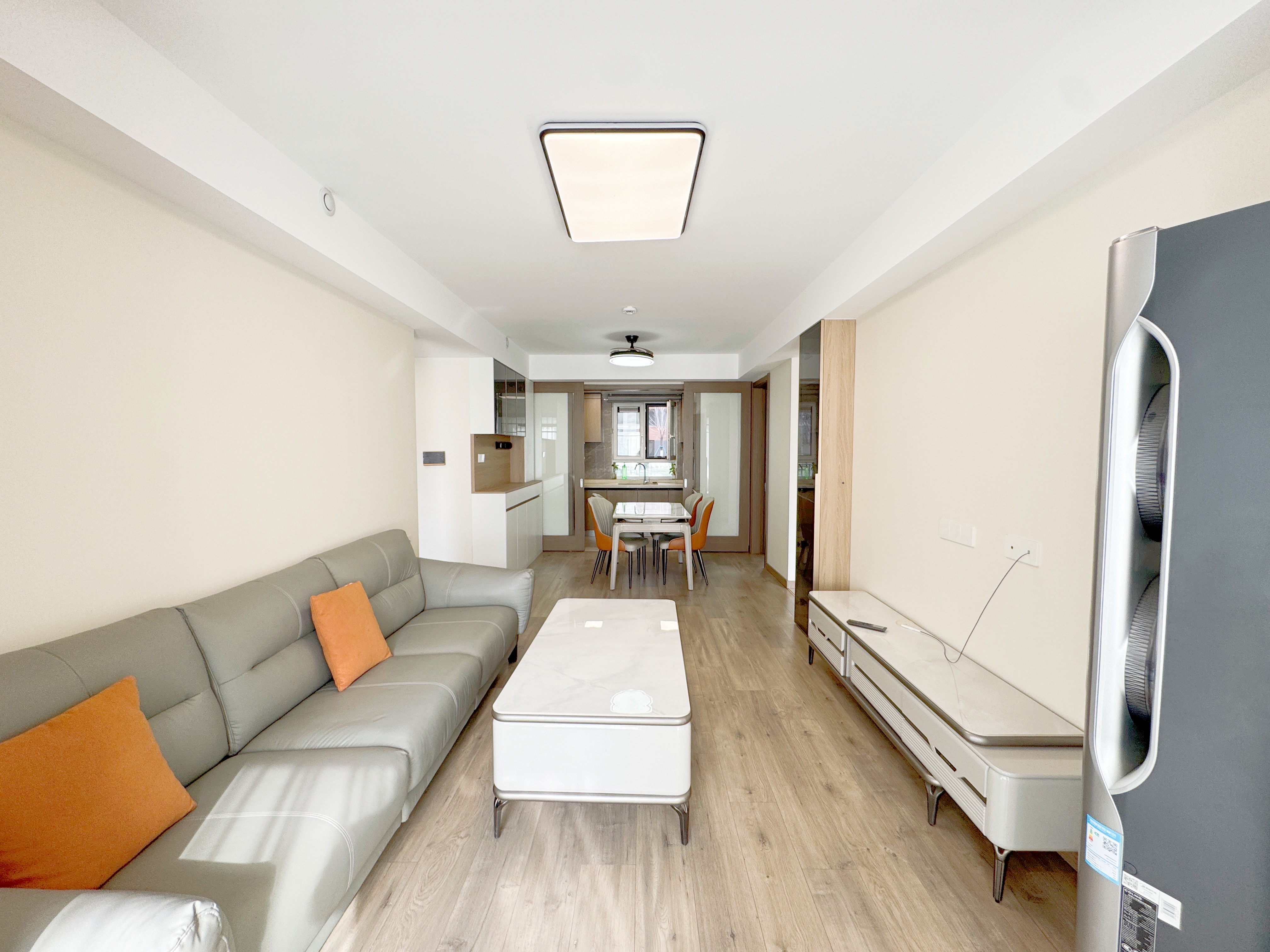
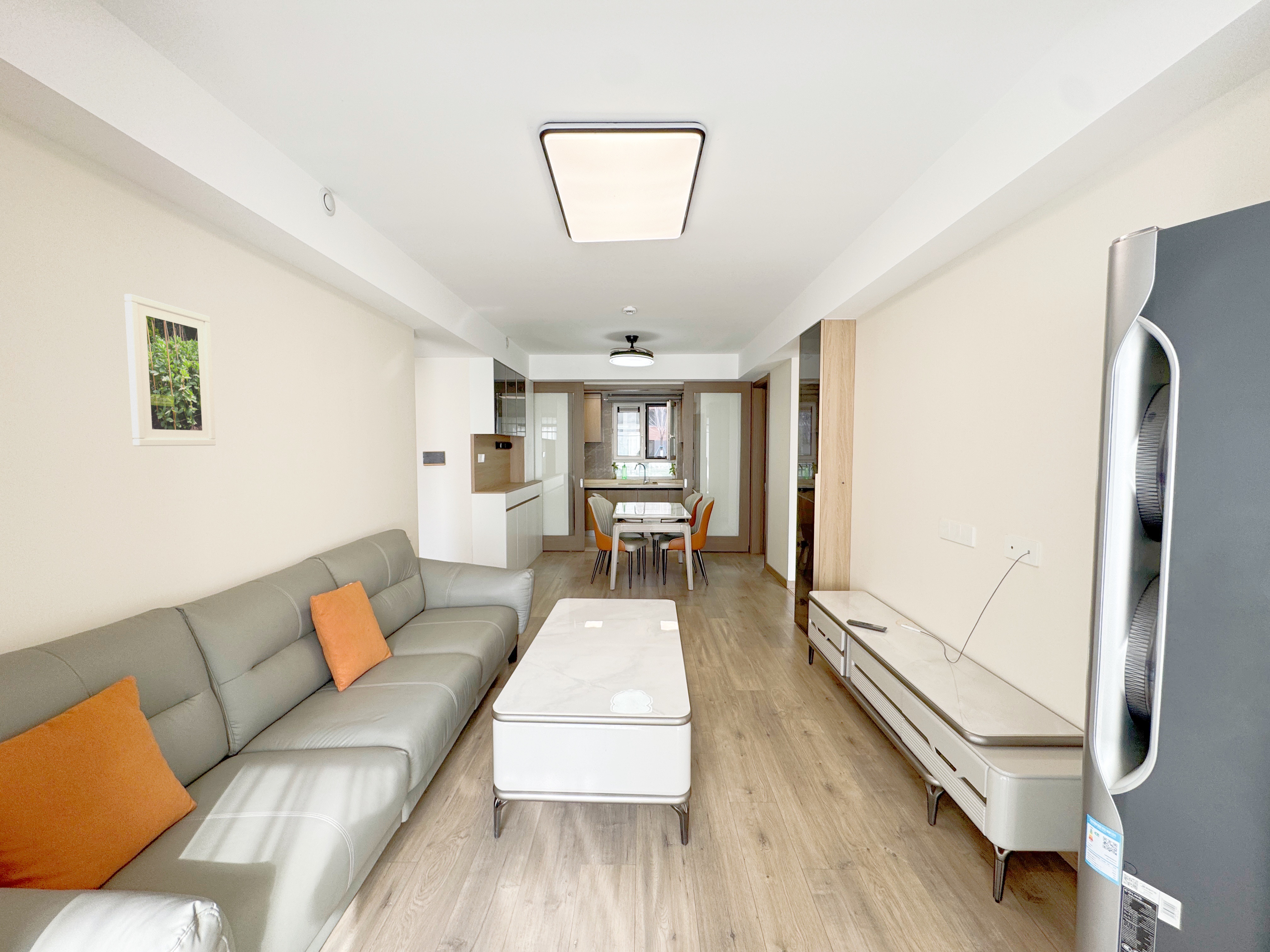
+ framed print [124,294,216,446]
